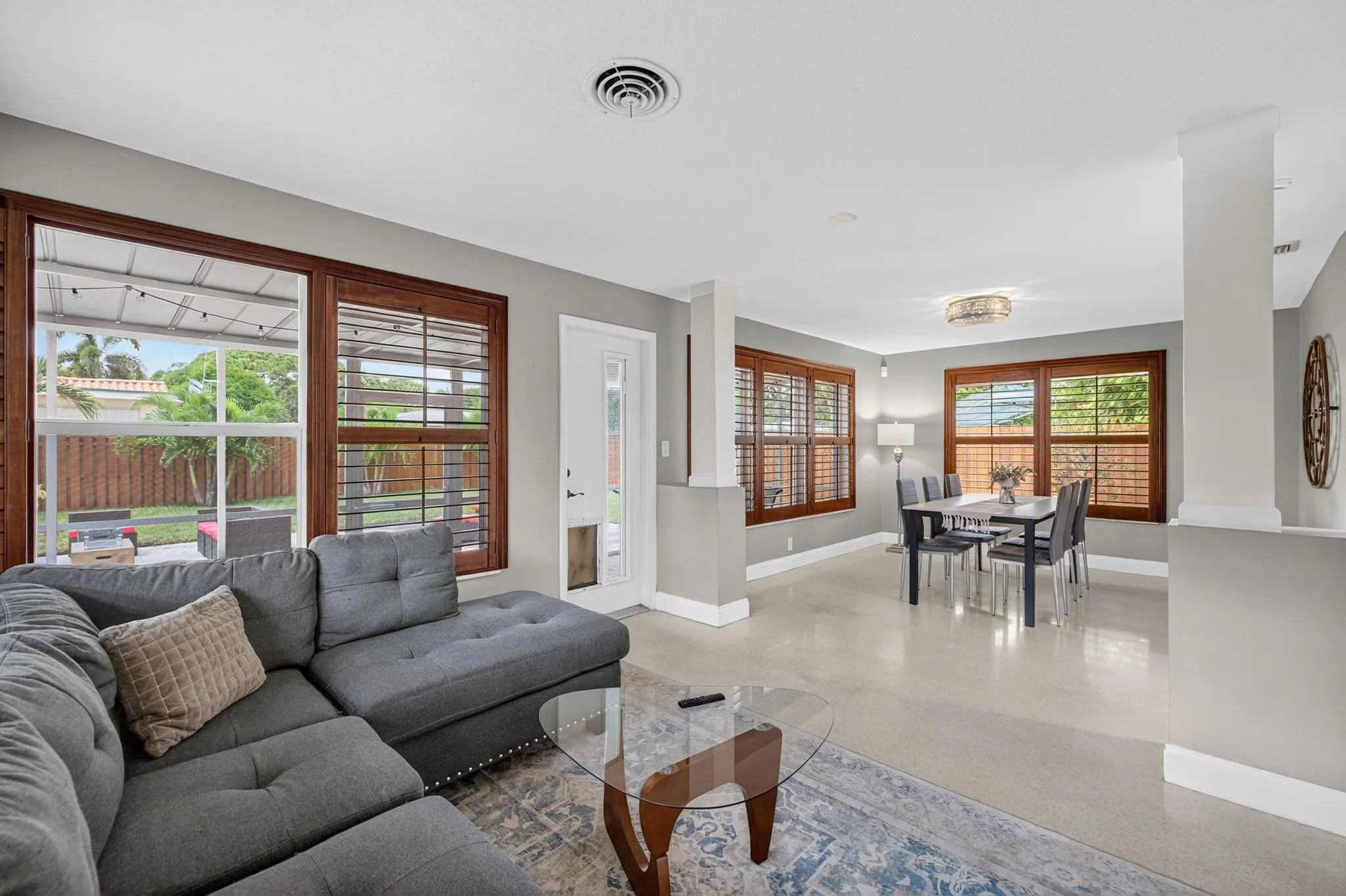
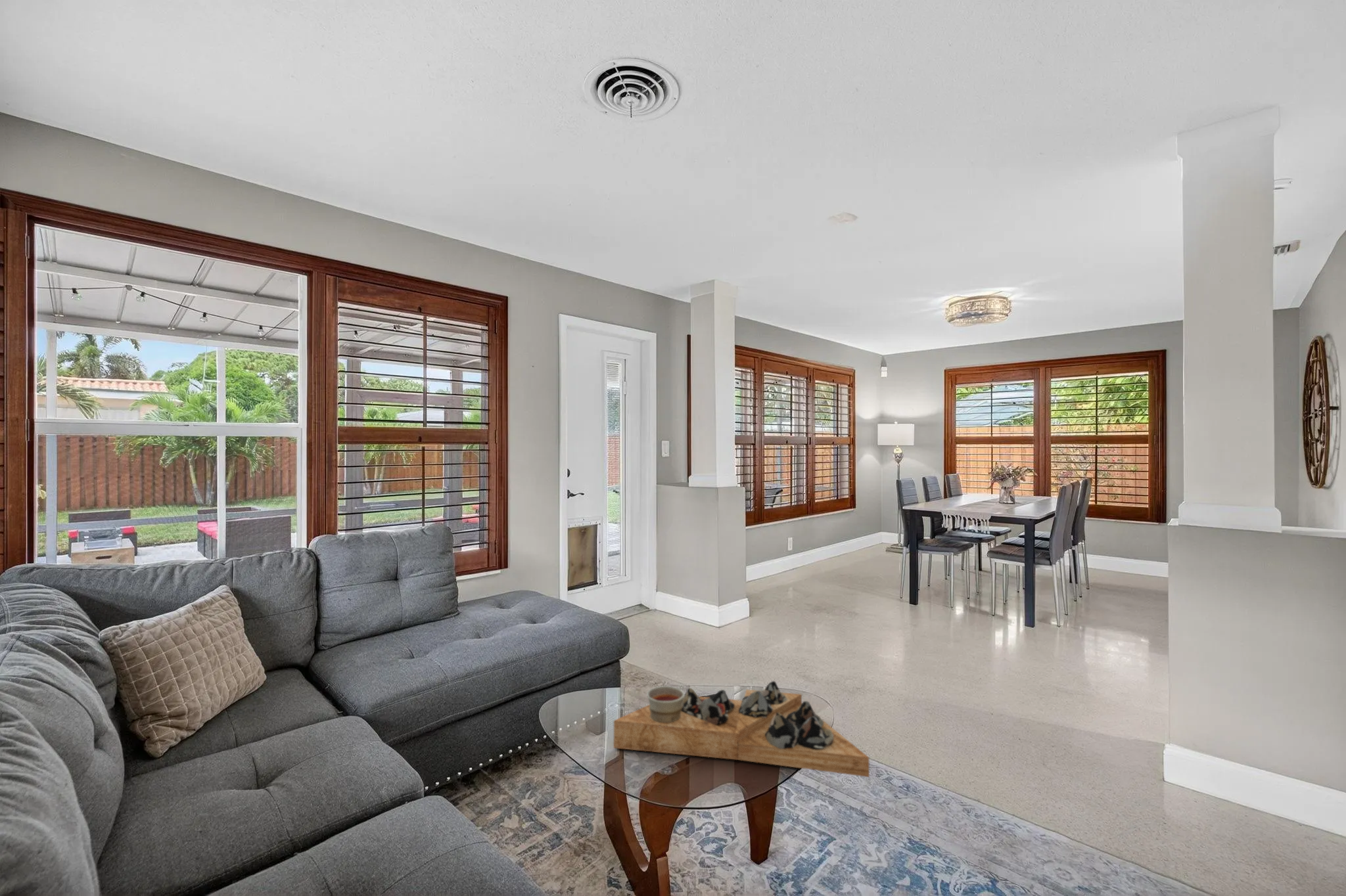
+ decorative tray [613,681,870,778]
